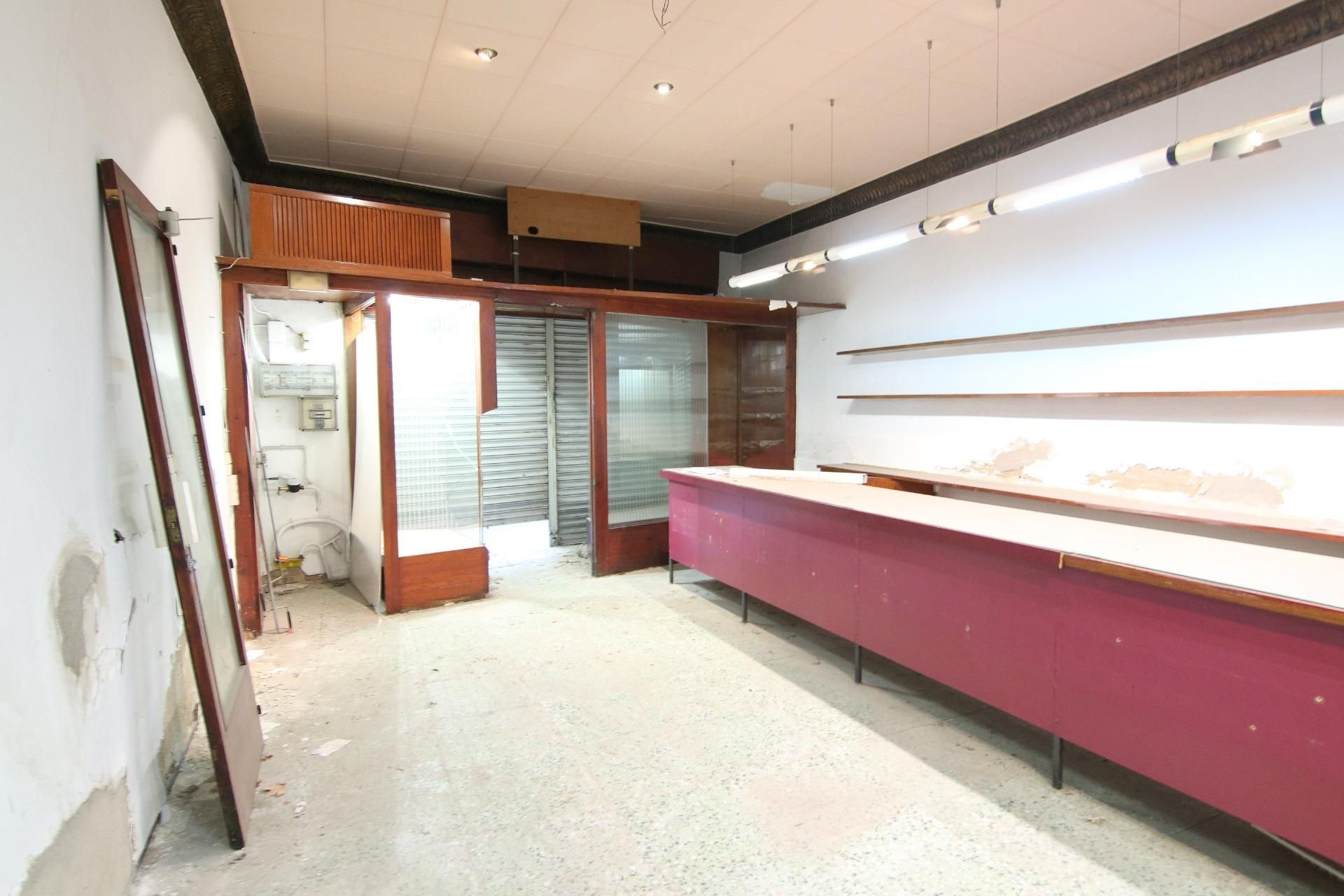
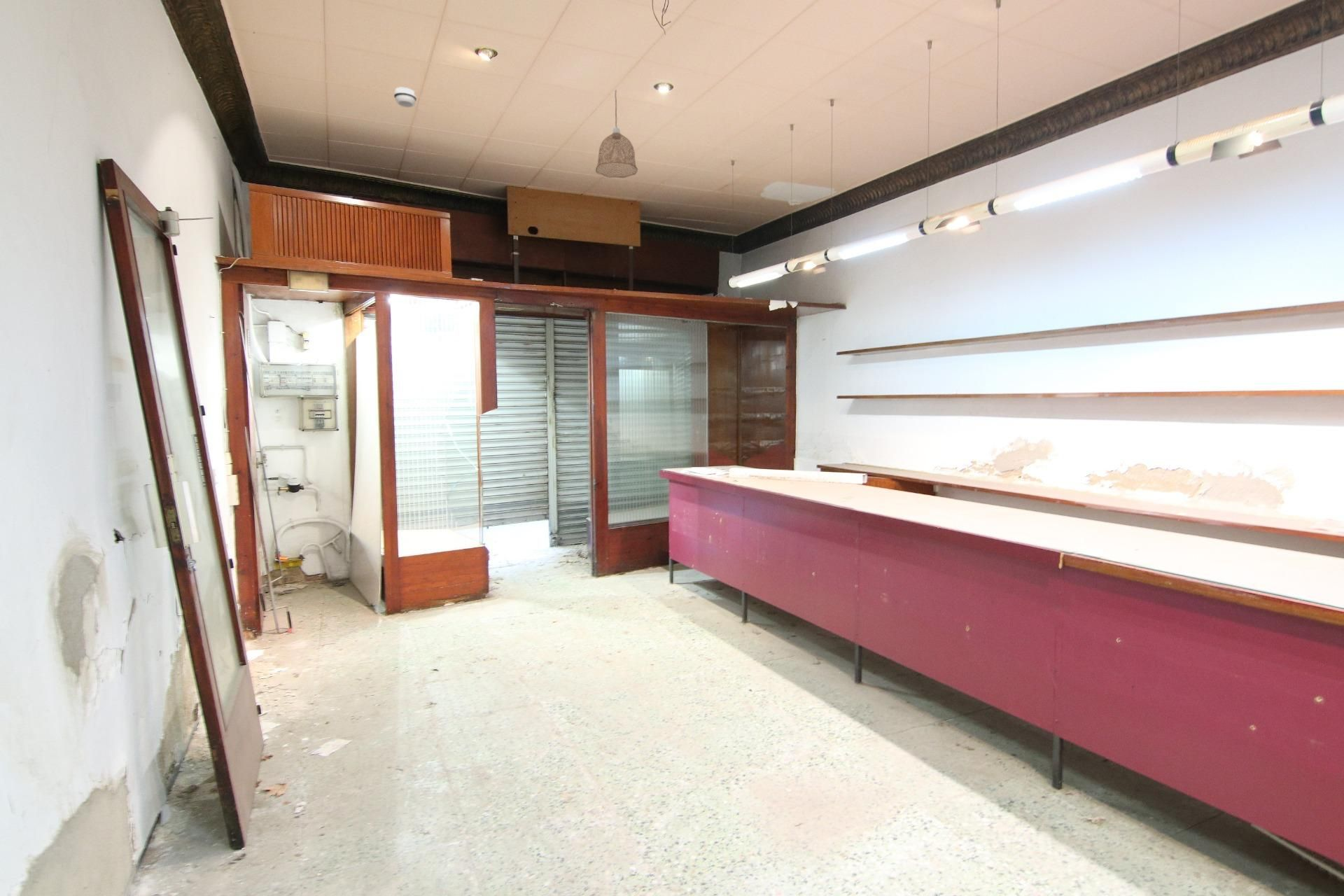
+ smoke detector [393,87,417,109]
+ pendant lamp [595,89,638,179]
